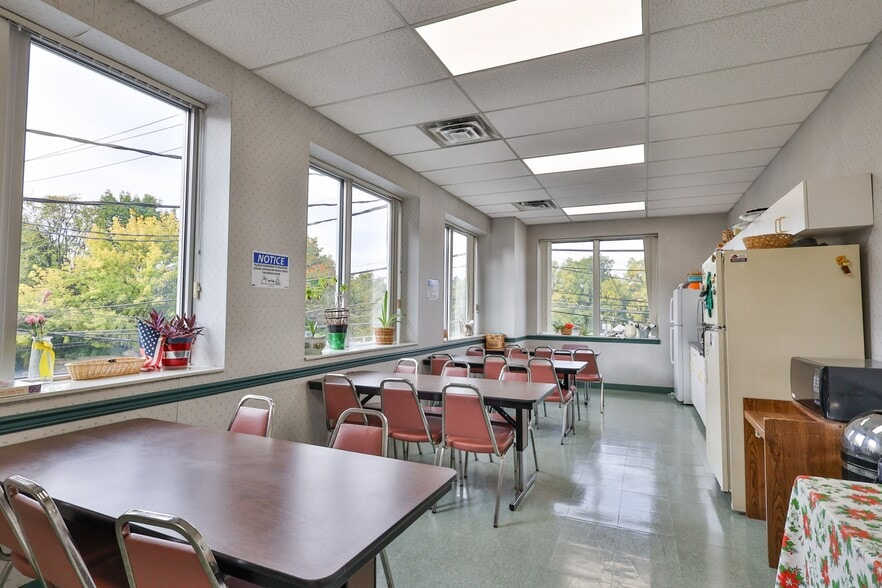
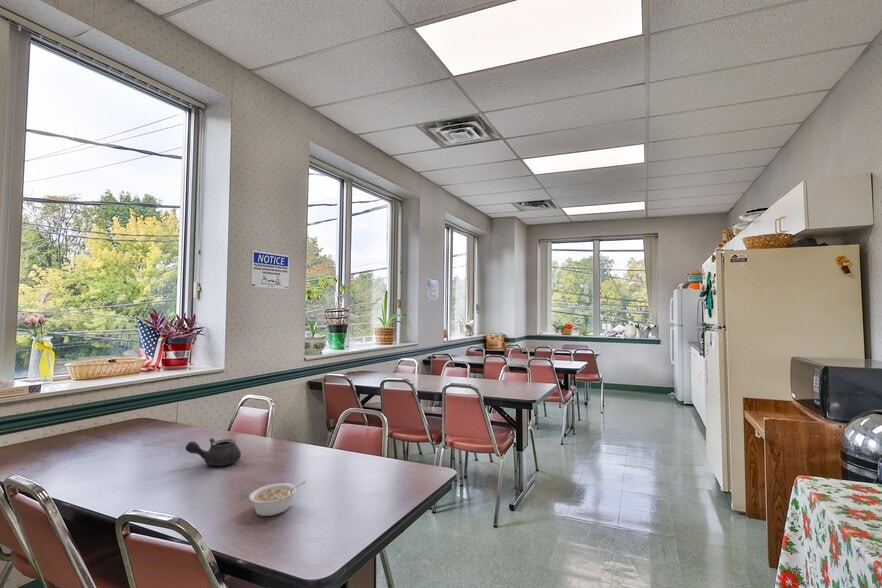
+ legume [248,480,307,517]
+ teapot [185,437,242,467]
